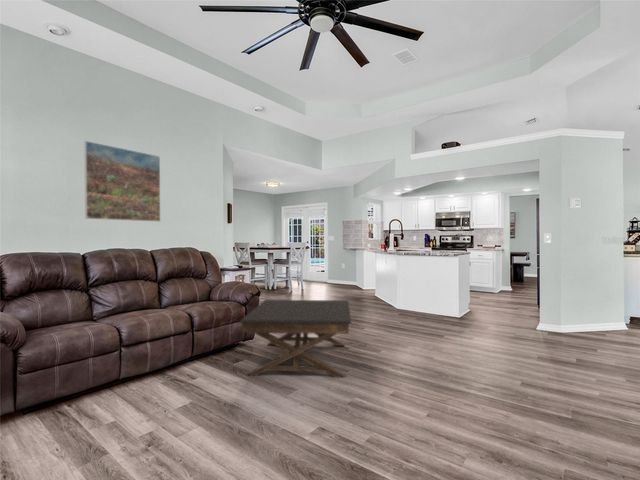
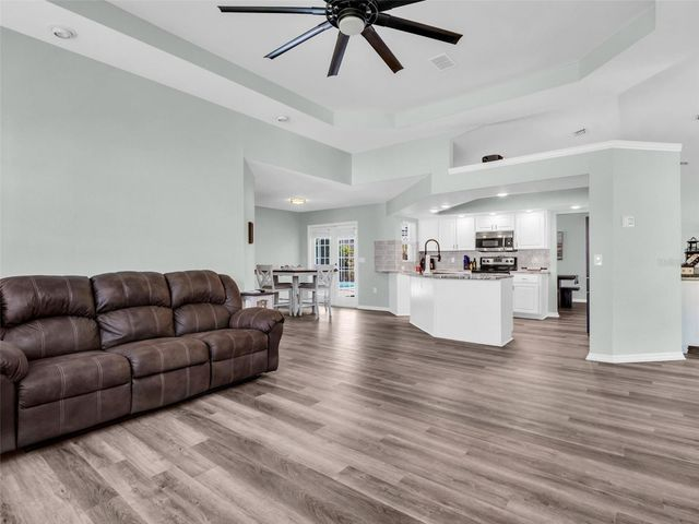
- coffee table [238,299,352,378]
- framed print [83,140,161,223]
